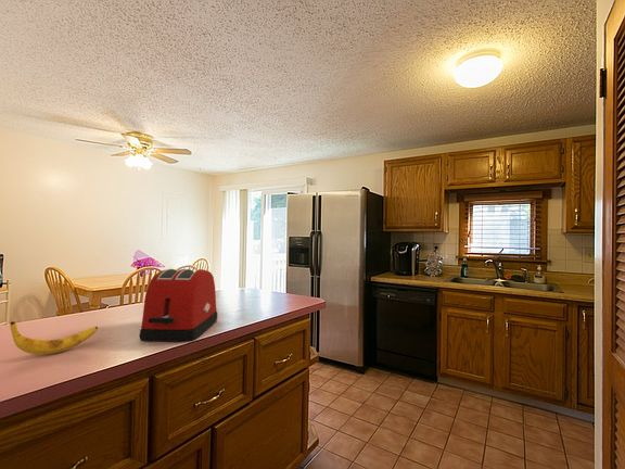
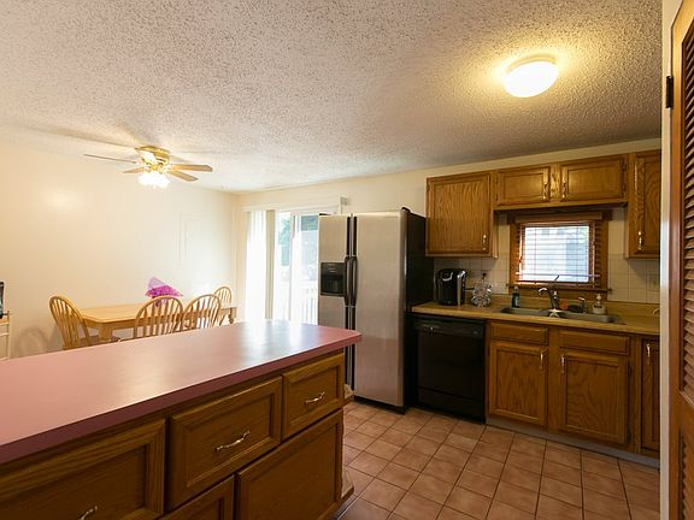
- toaster [139,268,218,343]
- banana [10,320,99,356]
